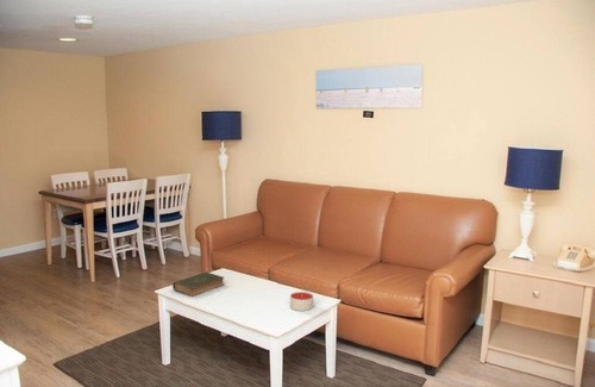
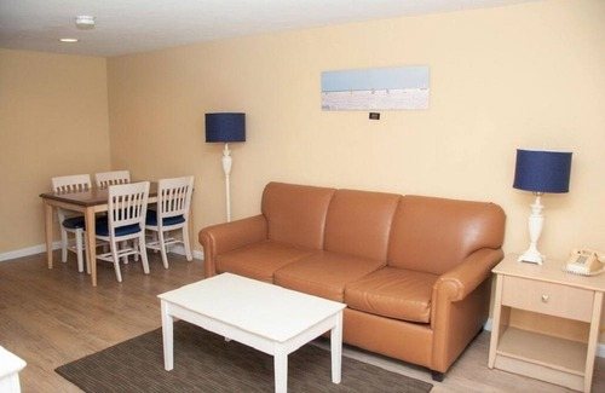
- candle [289,291,314,312]
- book [171,271,225,298]
